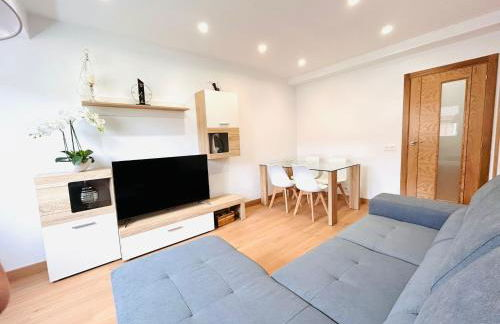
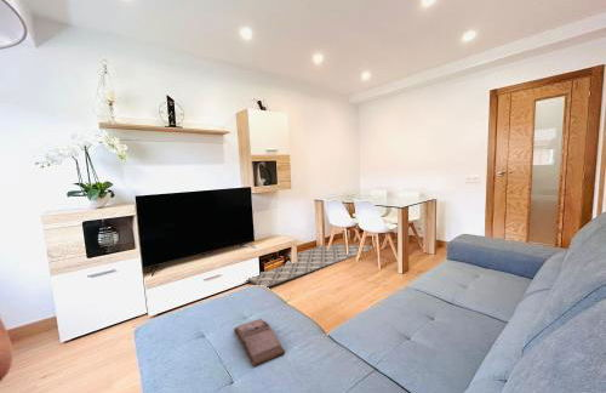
+ hardback book [233,318,286,368]
+ rug [246,243,373,289]
